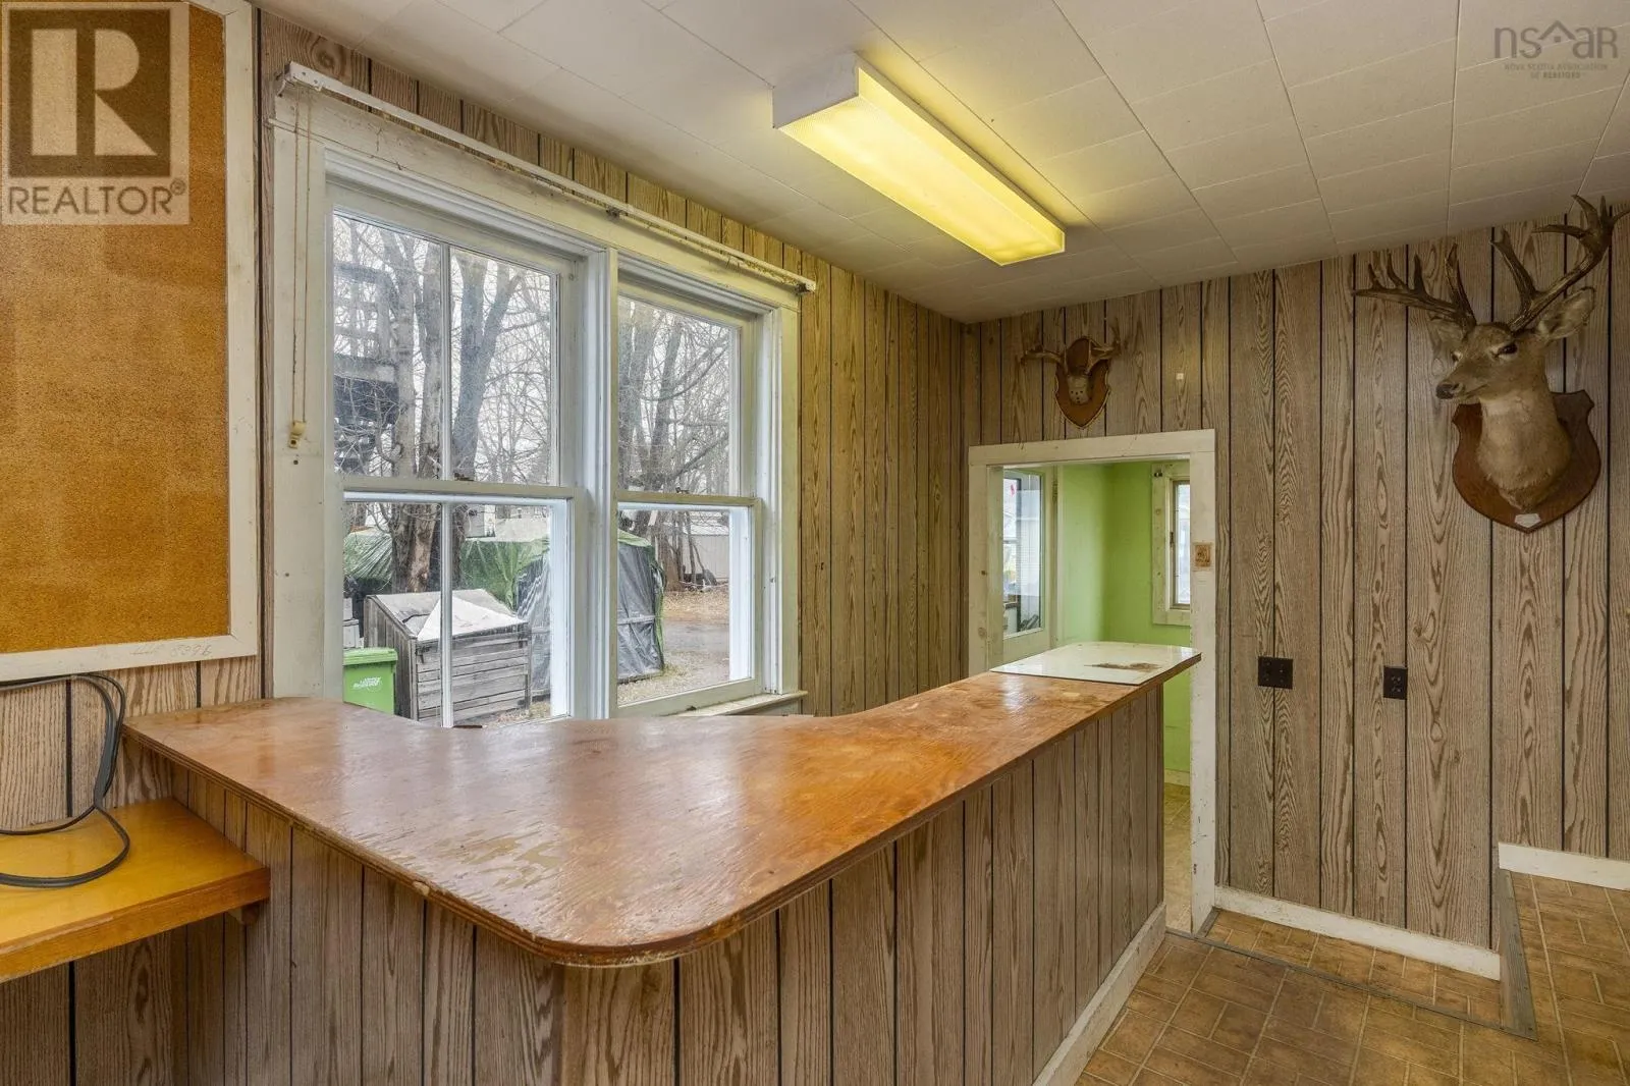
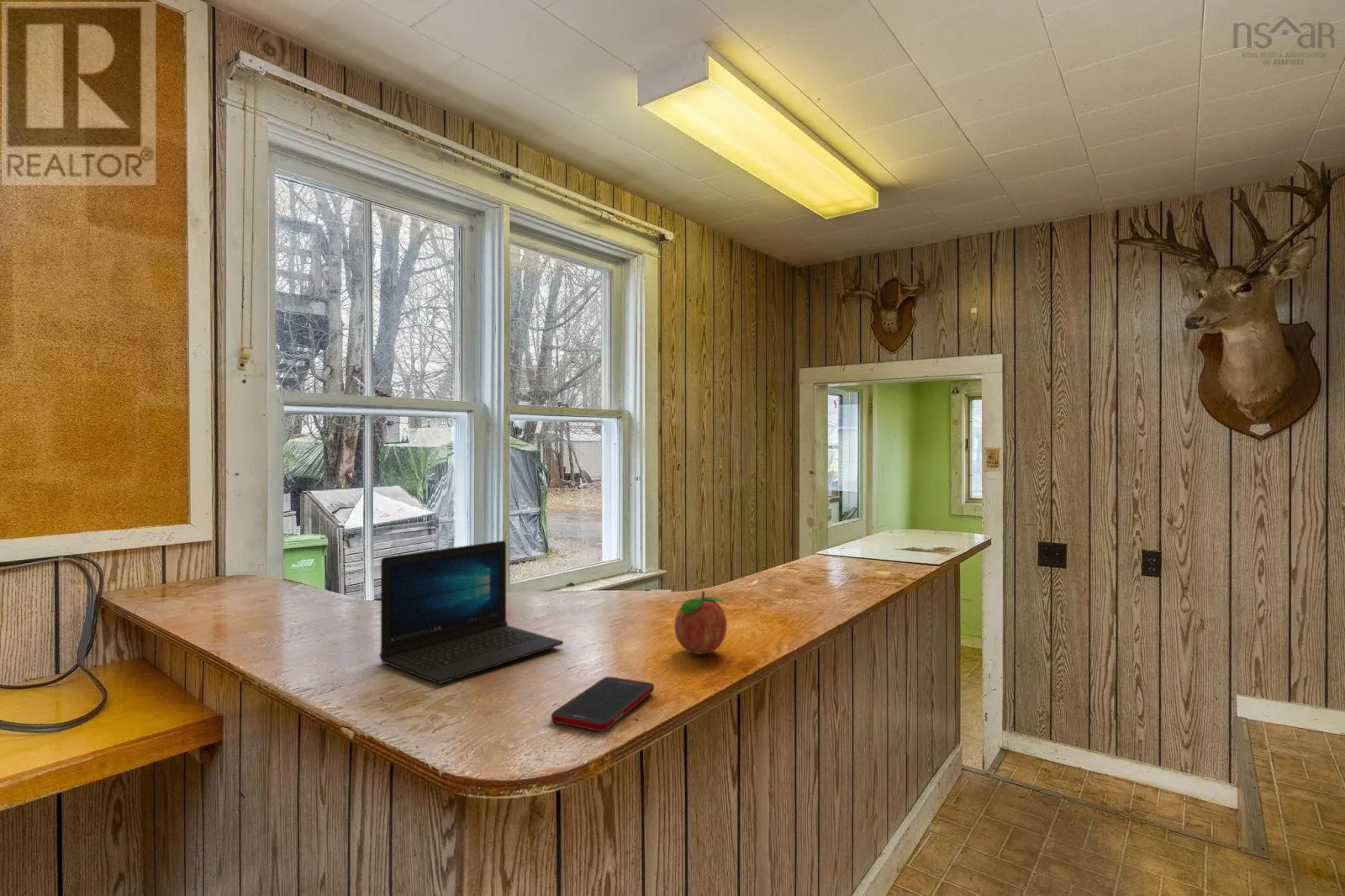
+ cell phone [551,676,655,732]
+ fruit [673,590,728,655]
+ laptop [379,540,564,684]
